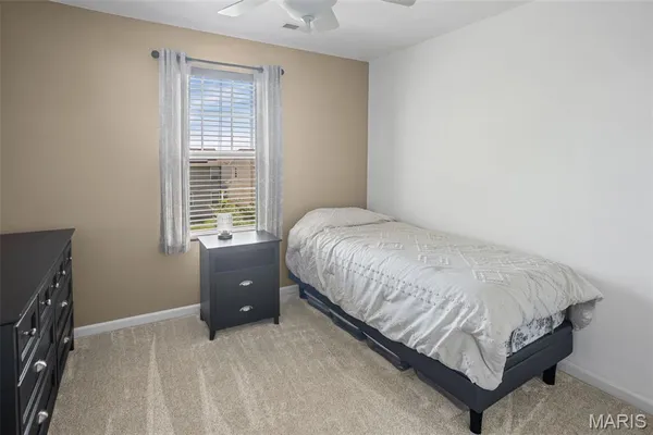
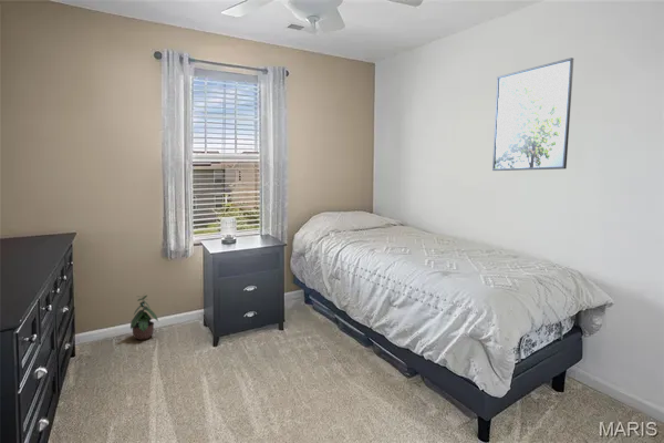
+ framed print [491,56,574,172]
+ potted plant [129,291,159,341]
